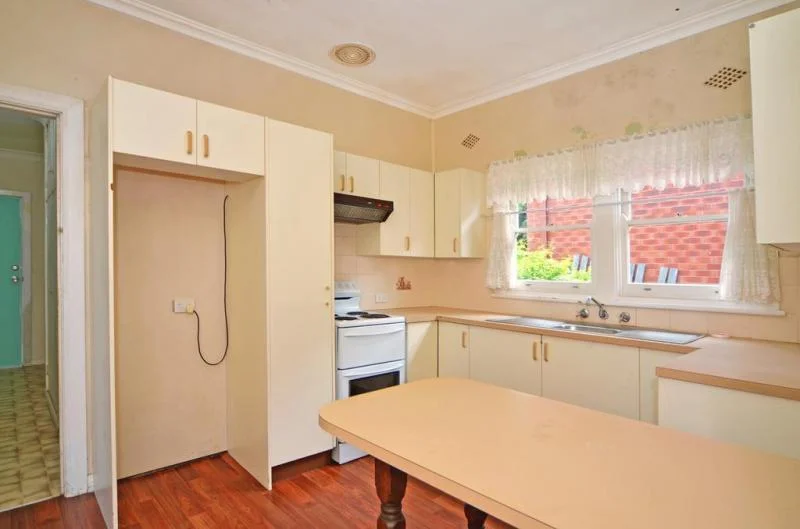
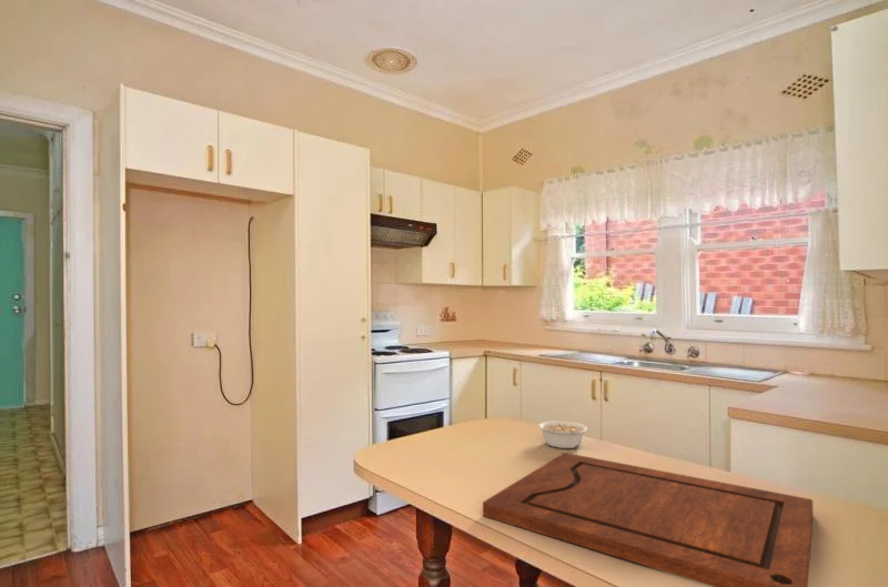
+ legume [537,419,588,449]
+ cutting board [482,452,815,587]
